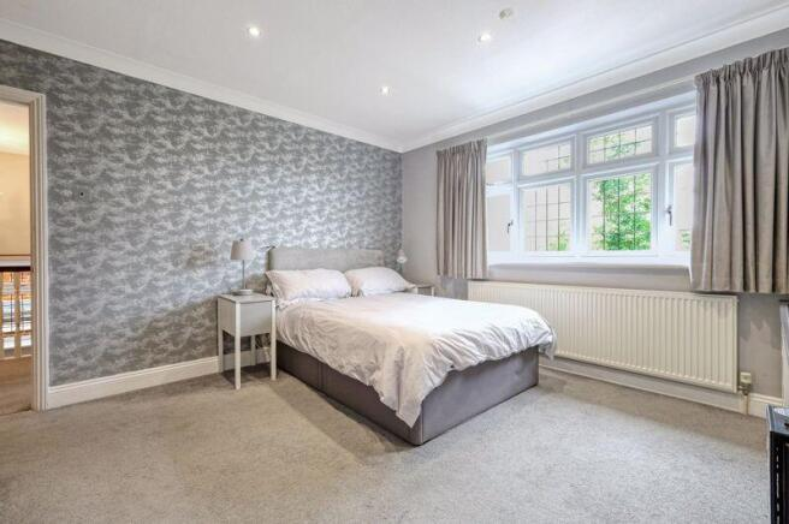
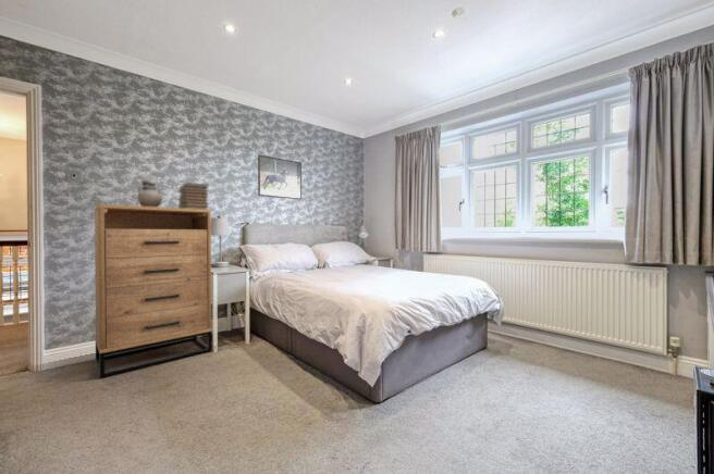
+ book stack [176,182,210,210]
+ dresser [94,203,212,379]
+ vase [136,178,163,208]
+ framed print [257,153,303,200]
